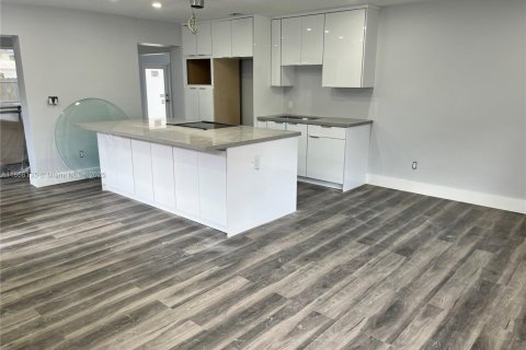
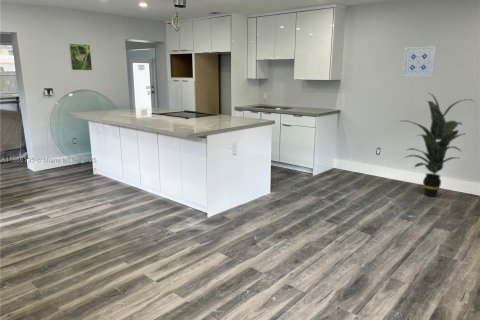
+ wall art [401,45,437,77]
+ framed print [68,42,93,71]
+ indoor plant [398,92,475,197]
